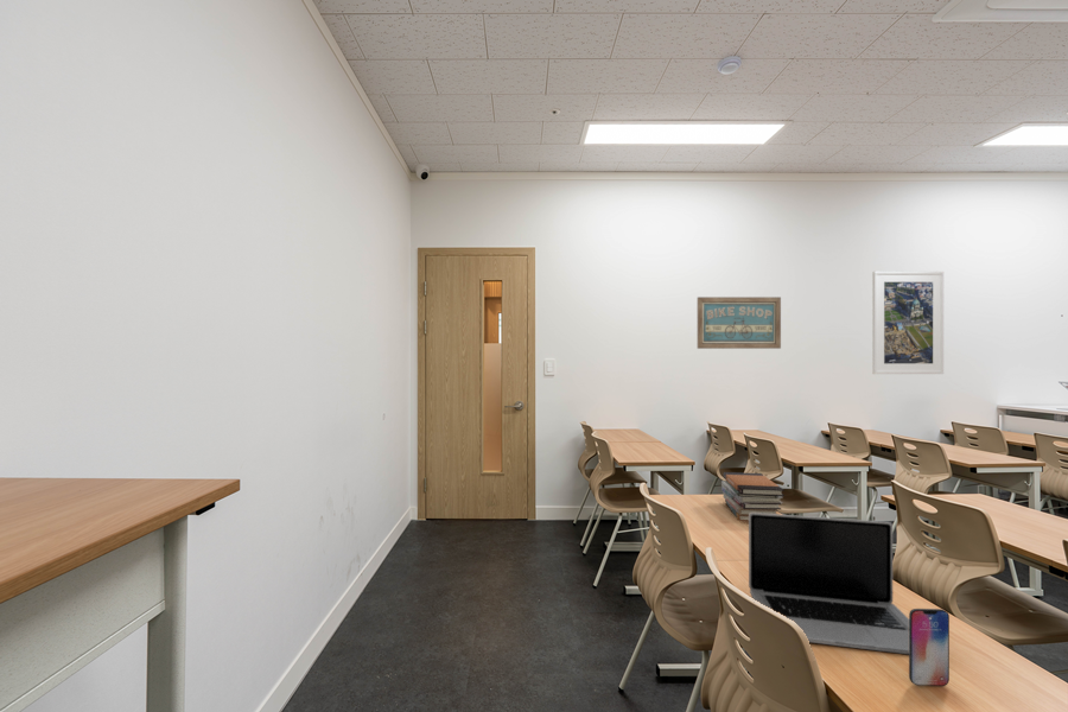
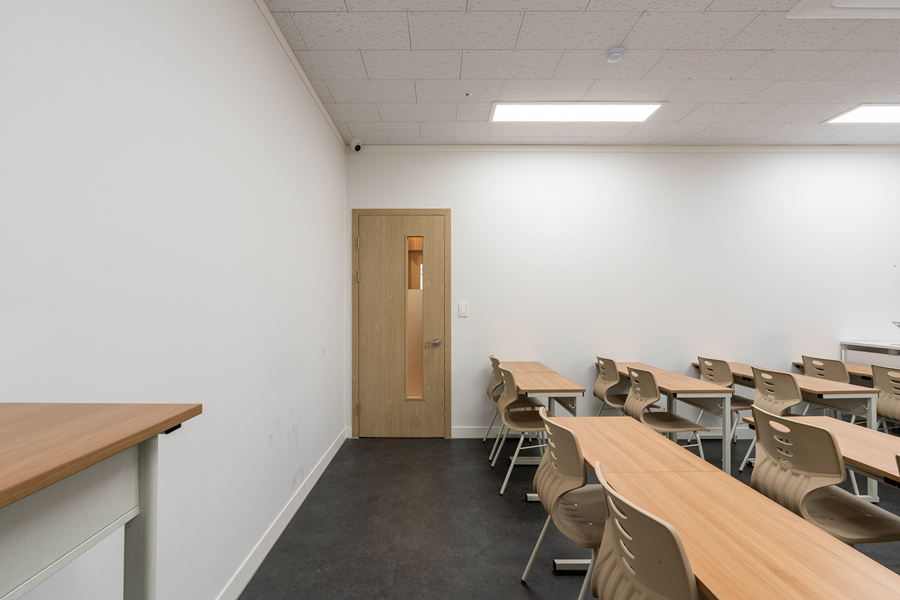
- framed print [871,271,945,375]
- wall art [697,295,782,350]
- book stack [720,471,786,522]
- smartphone [908,608,951,687]
- laptop [748,513,909,655]
